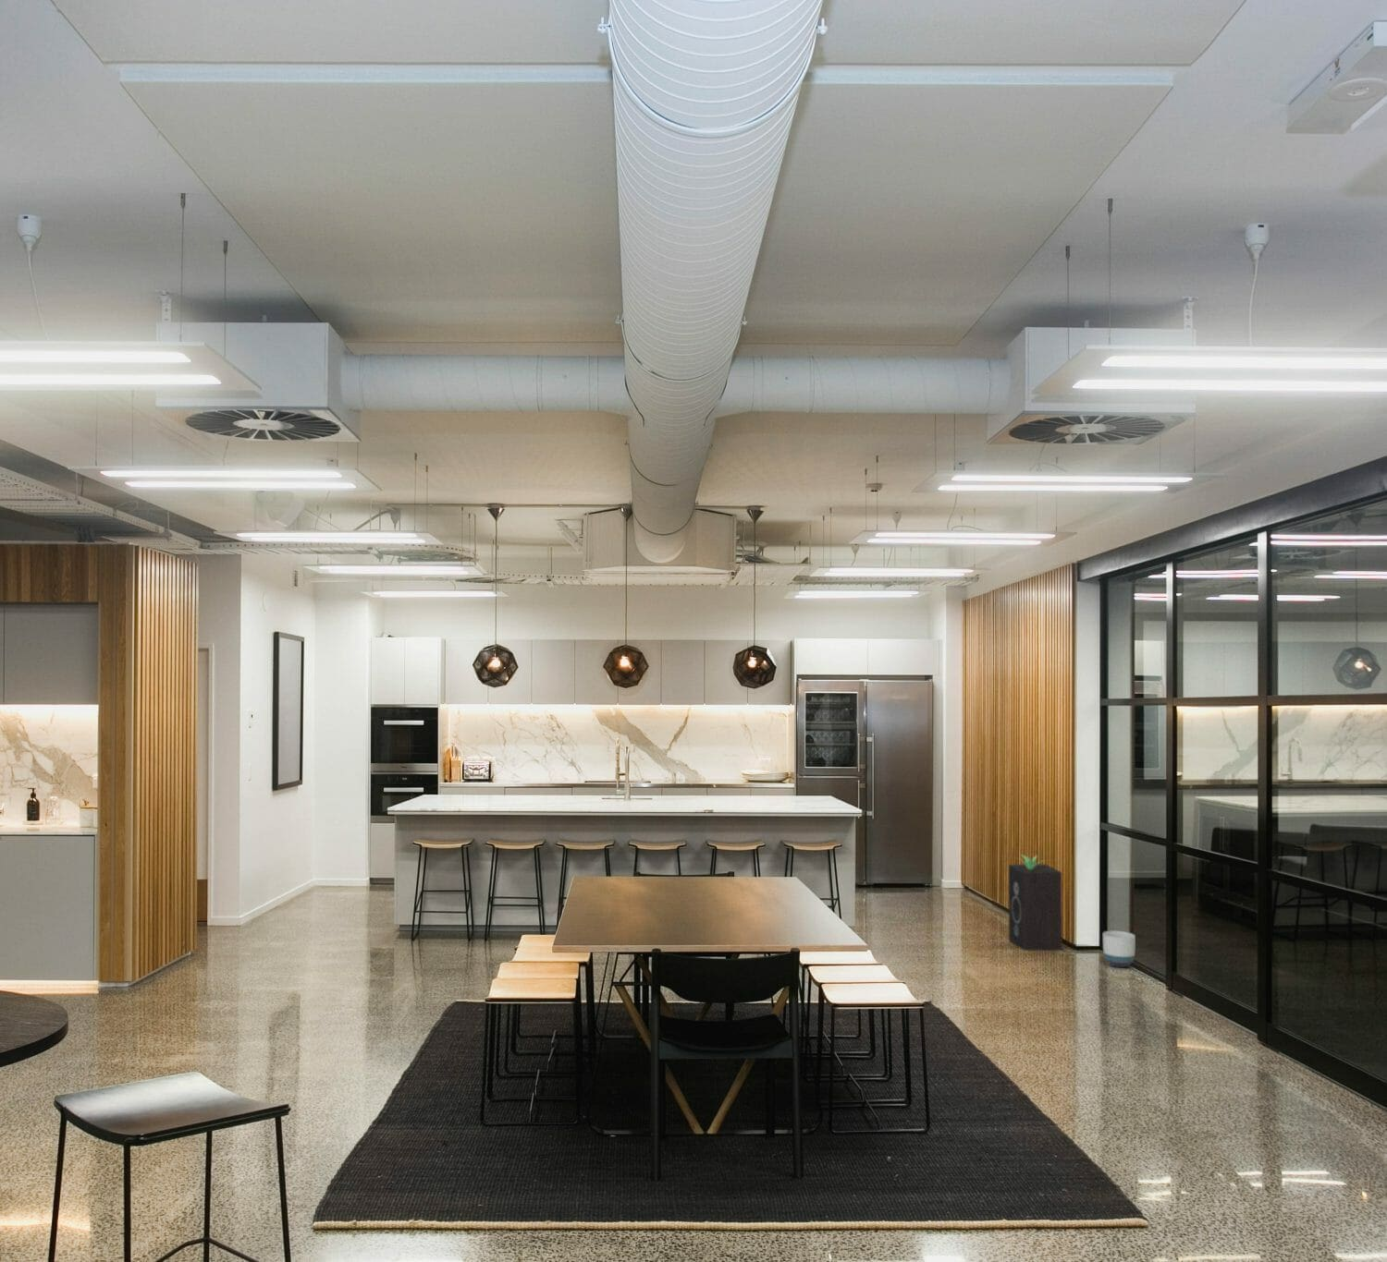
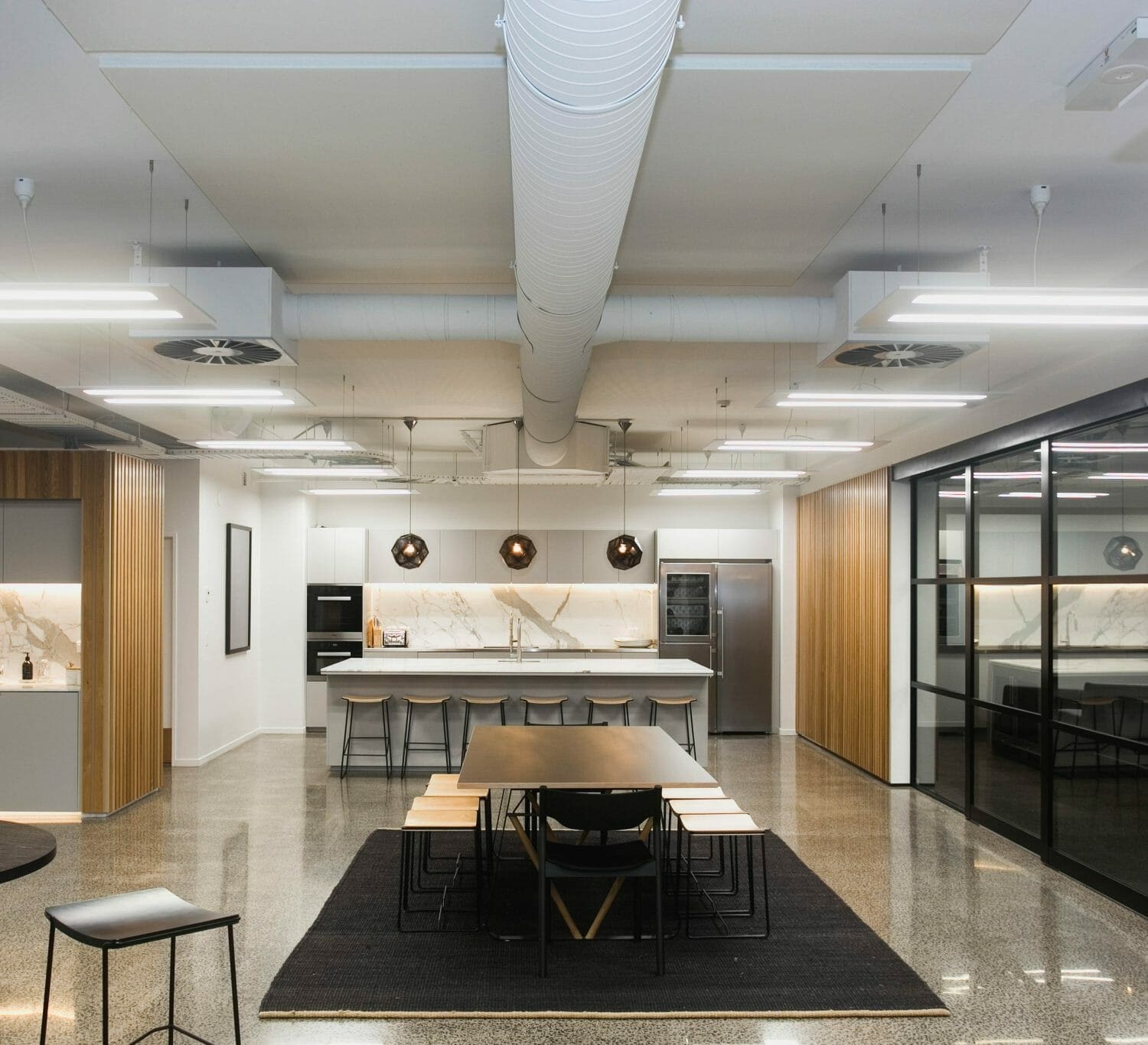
- succulent plant [1017,854,1046,870]
- planter [1102,930,1137,969]
- speaker [1008,863,1063,950]
